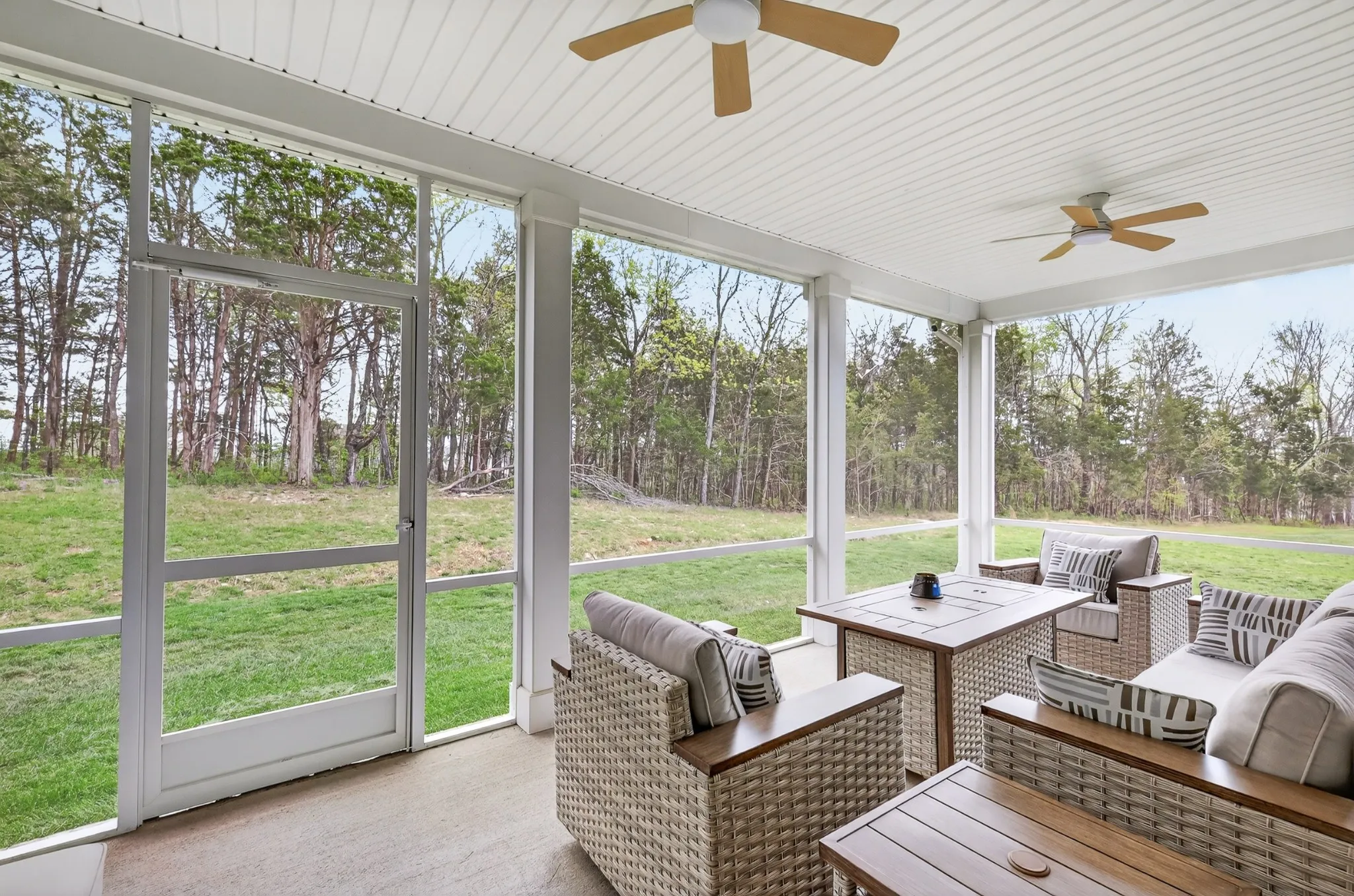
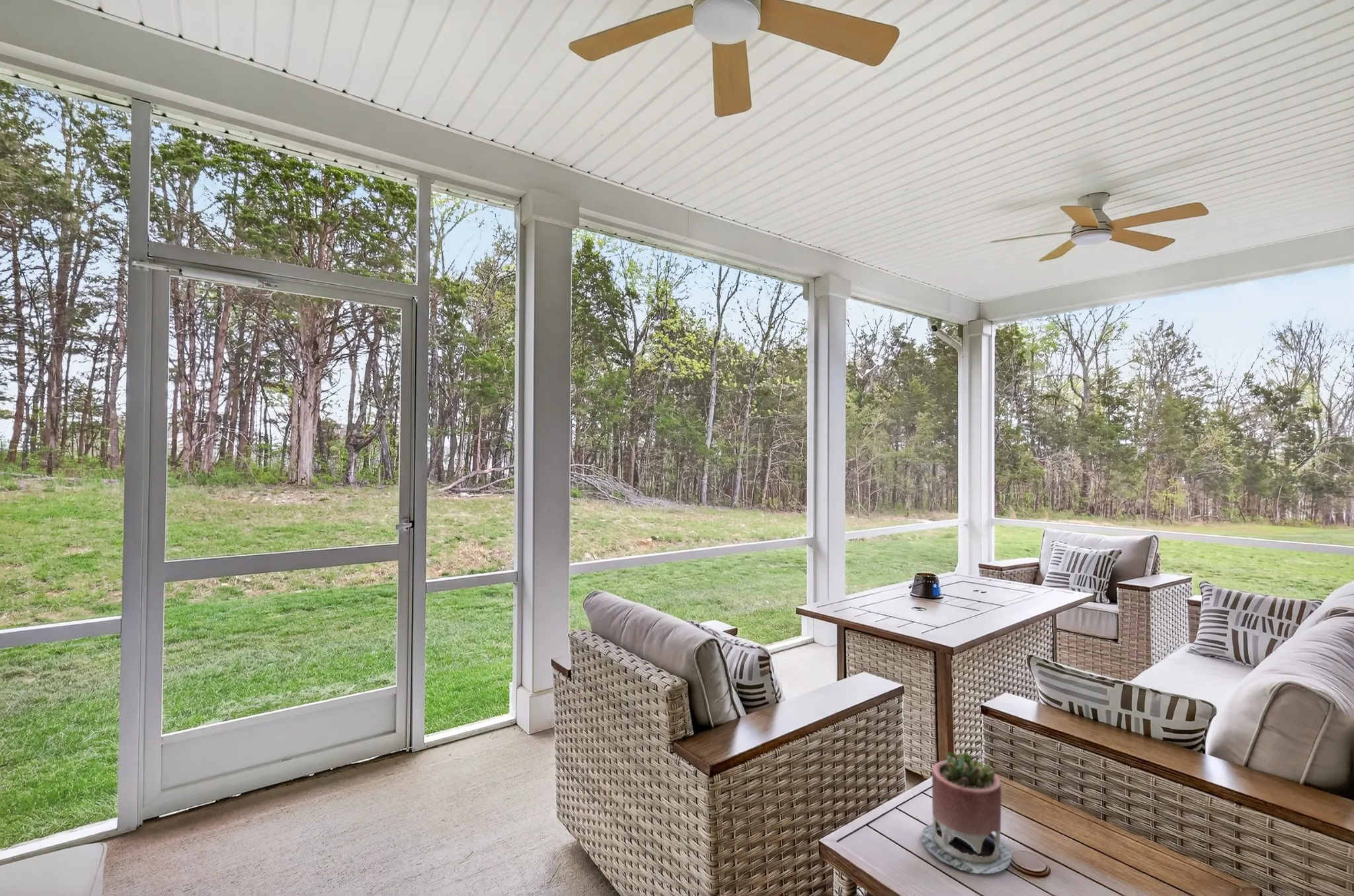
+ succulent planter [920,751,1012,874]
